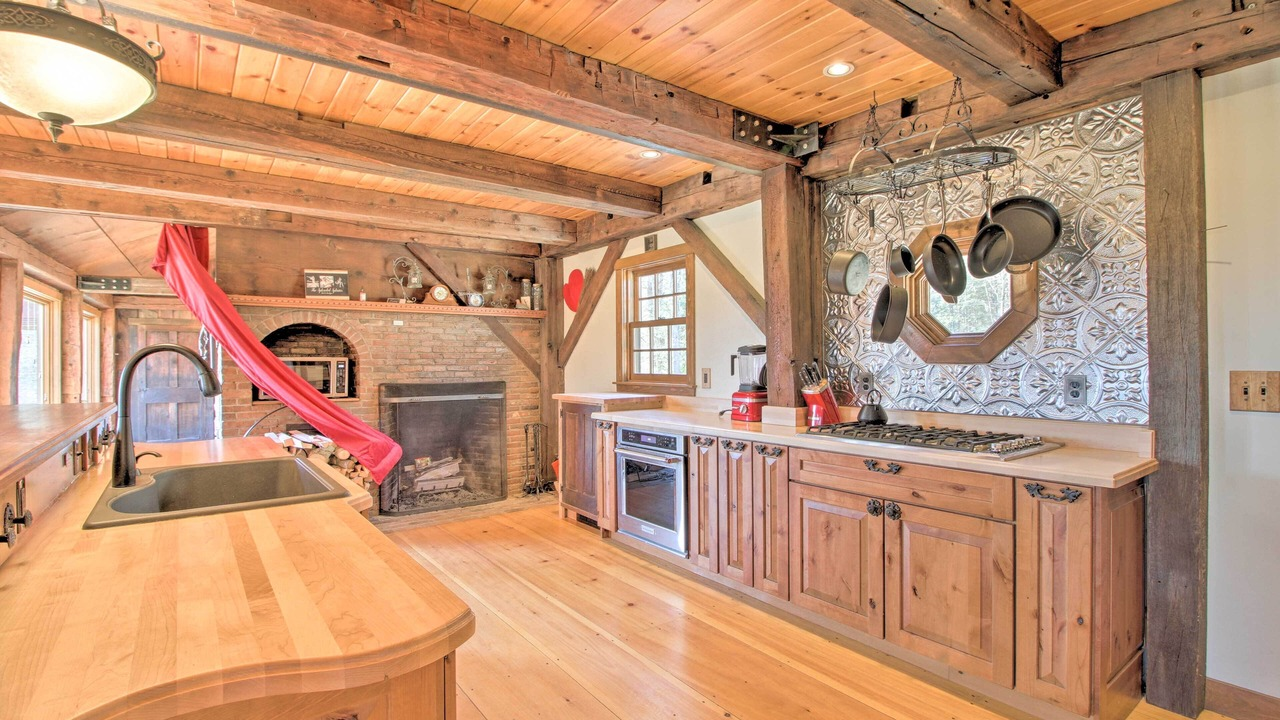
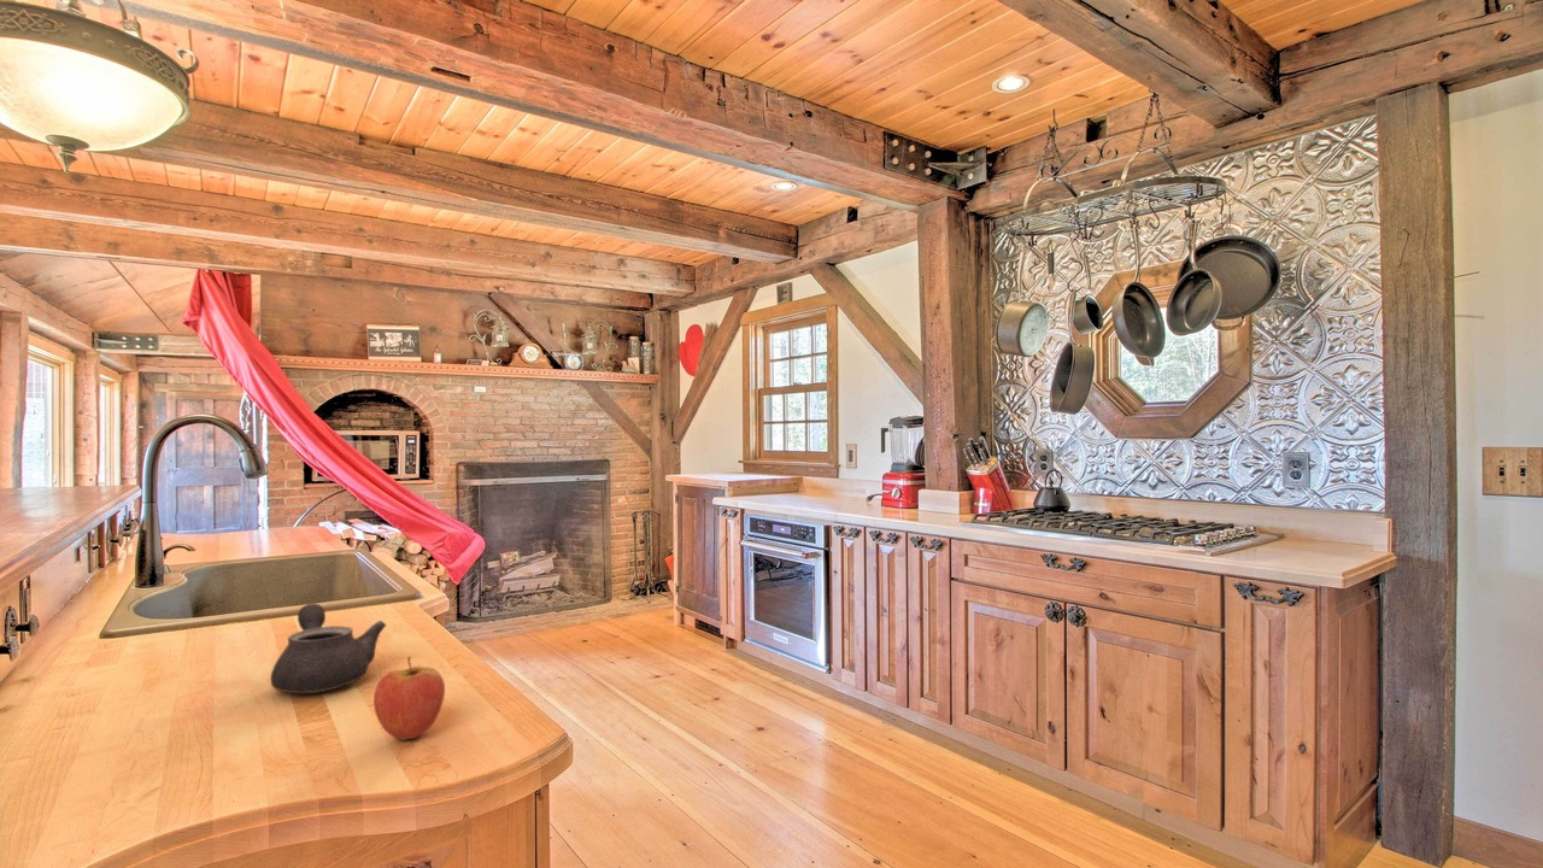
+ teapot [269,603,387,694]
+ fruit [372,656,446,741]
